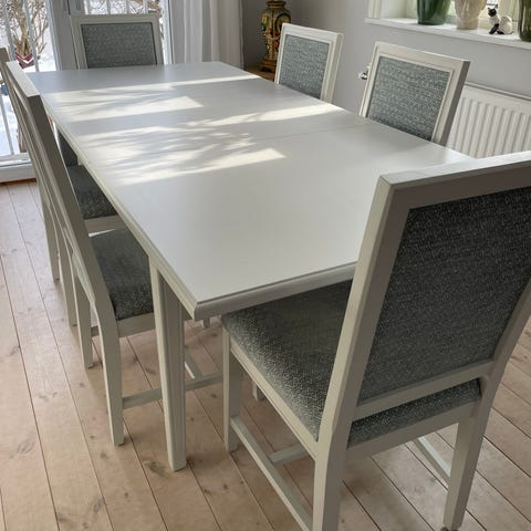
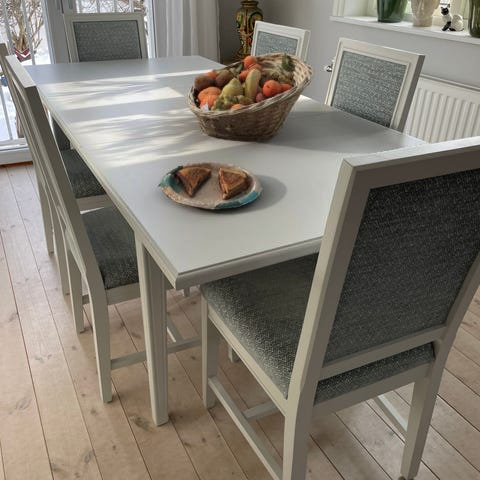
+ fruit basket [187,52,315,142]
+ plate [157,160,263,210]
